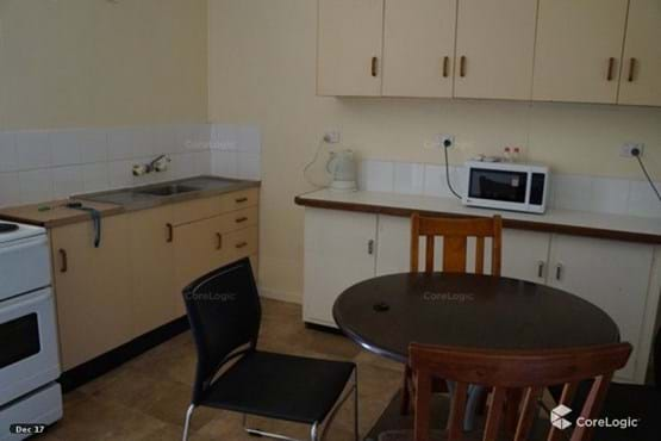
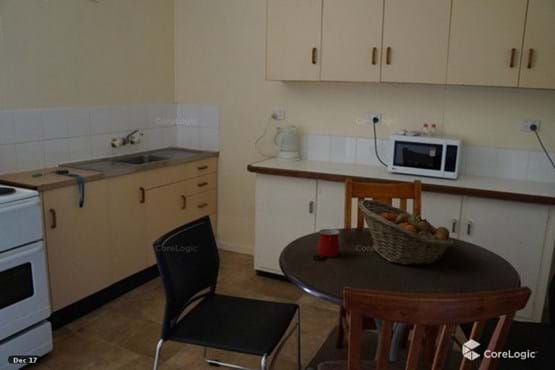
+ fruit basket [357,199,455,266]
+ mug [317,228,341,258]
